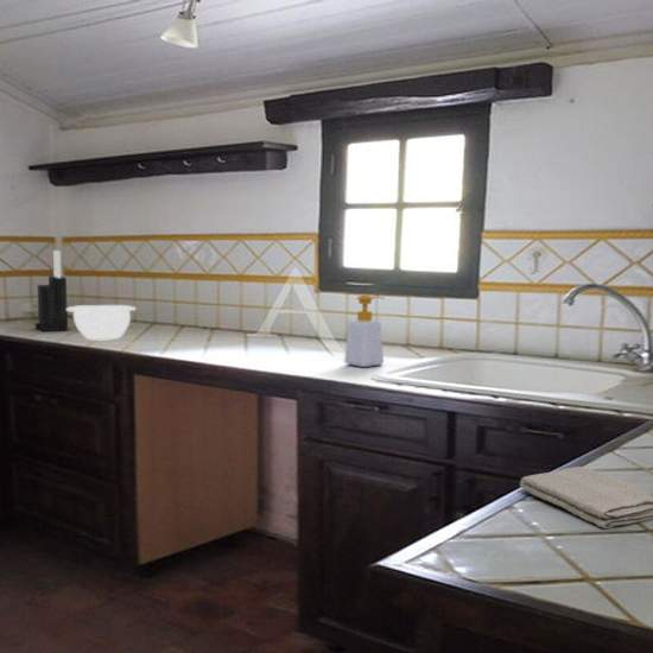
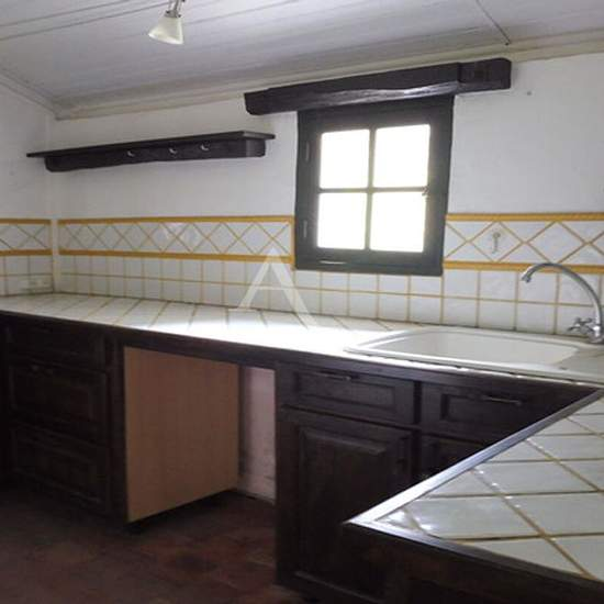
- washcloth [519,465,653,530]
- knife block [33,249,69,332]
- soap bottle [343,293,386,368]
- mixing bowl [66,304,138,342]
